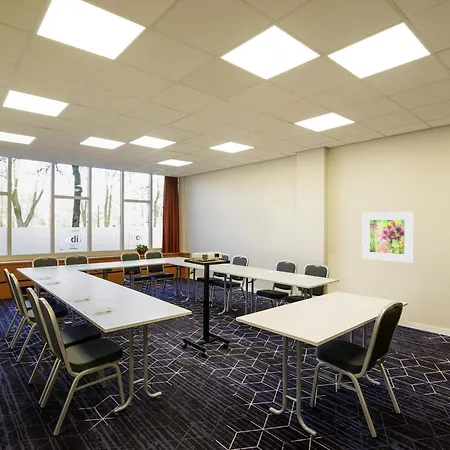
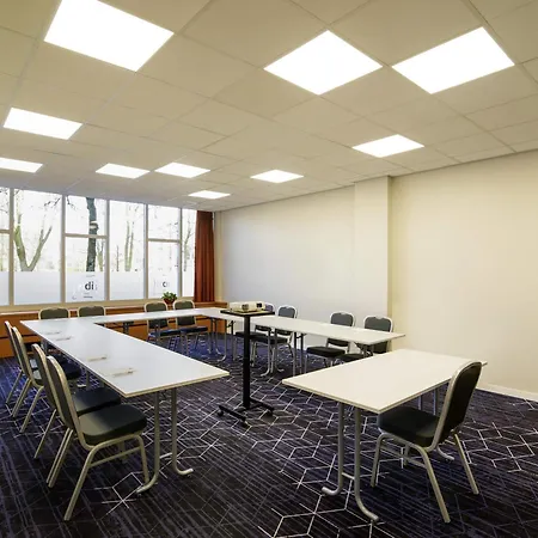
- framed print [361,211,414,264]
